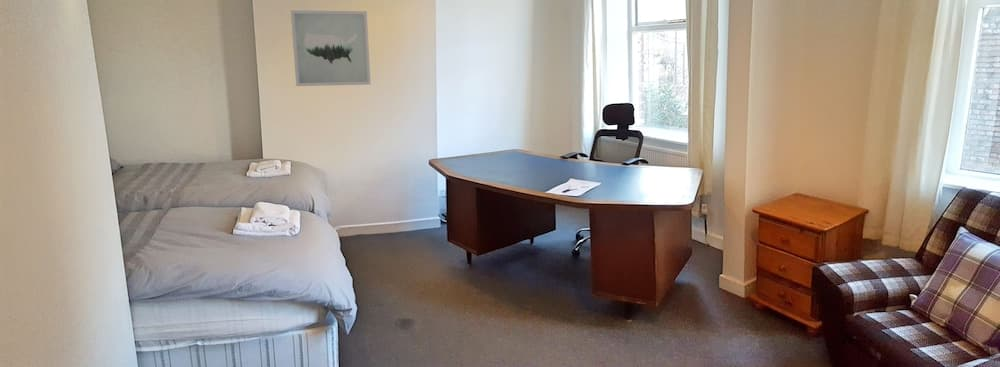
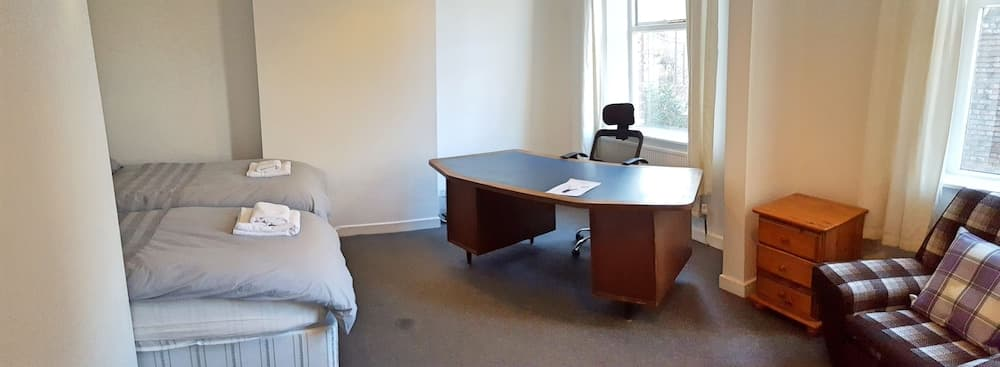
- wall art [290,9,372,87]
